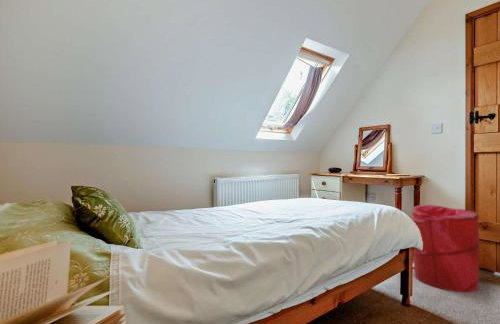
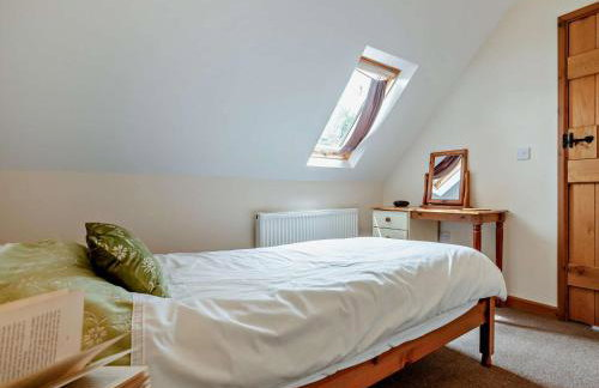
- laundry hamper [411,204,480,293]
